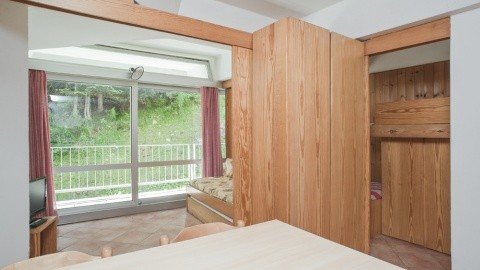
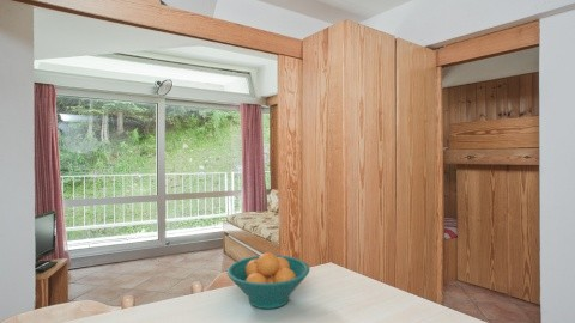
+ fruit bowl [225,251,311,310]
